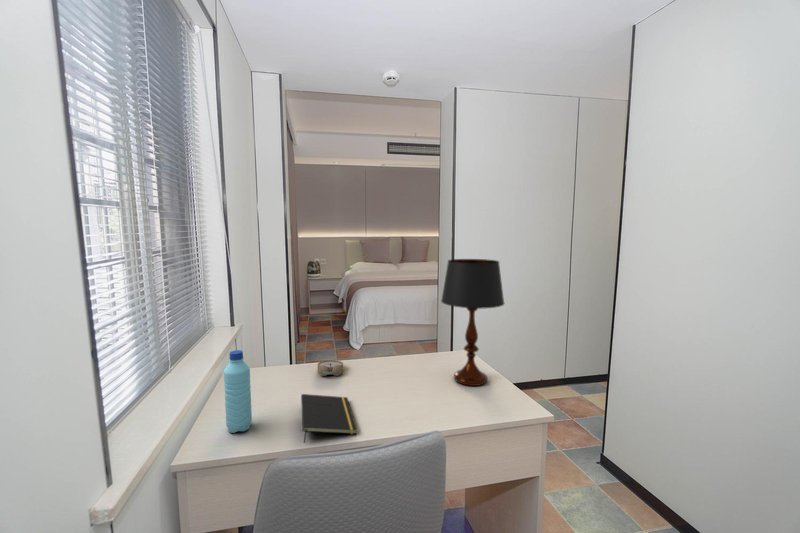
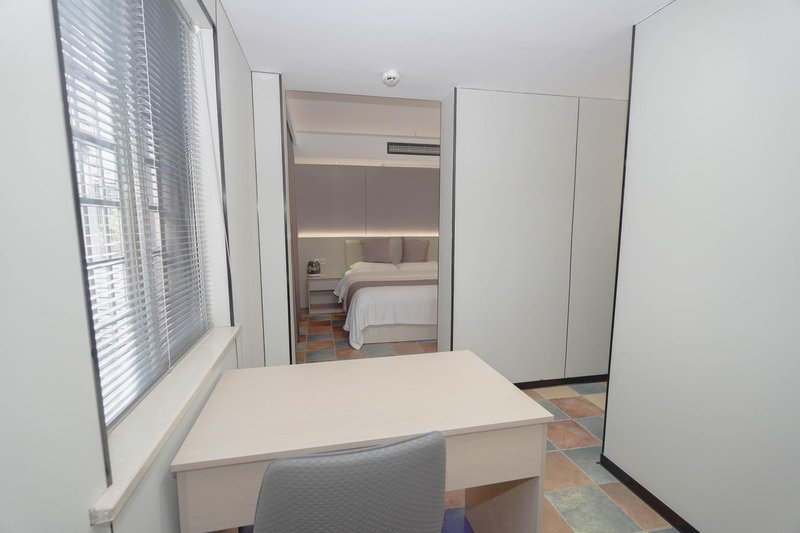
- notepad [300,393,358,444]
- table lamp [440,258,505,387]
- alarm clock [316,359,344,377]
- water bottle [223,349,253,434]
